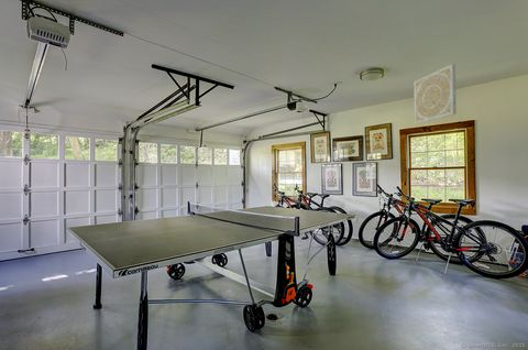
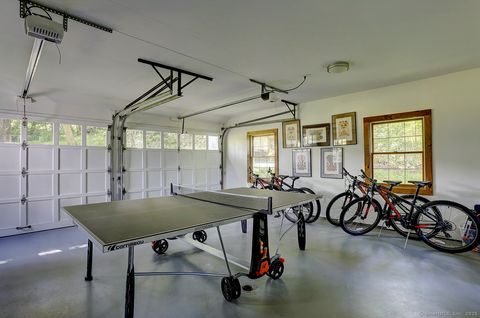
- light panel [413,63,458,125]
